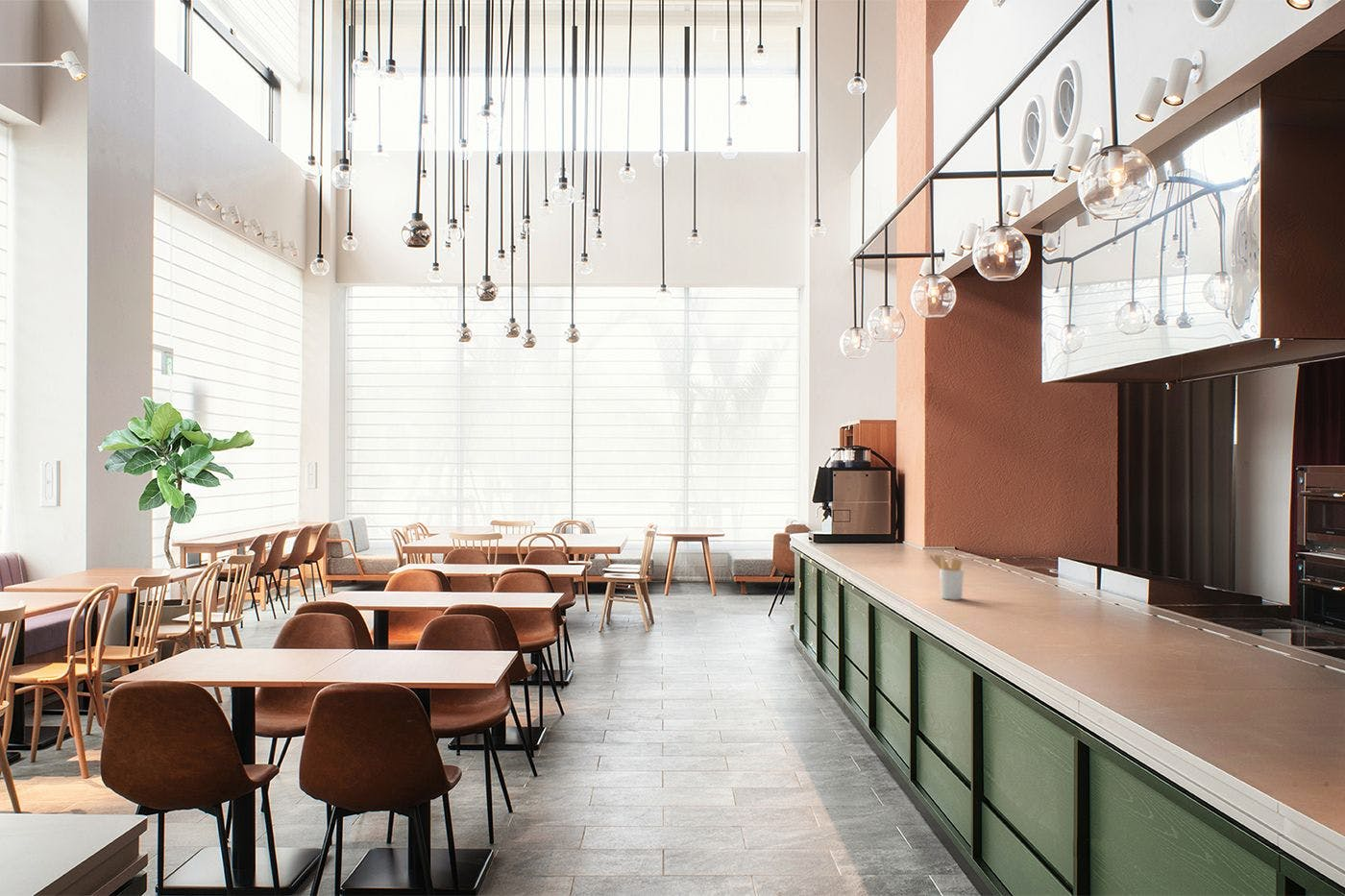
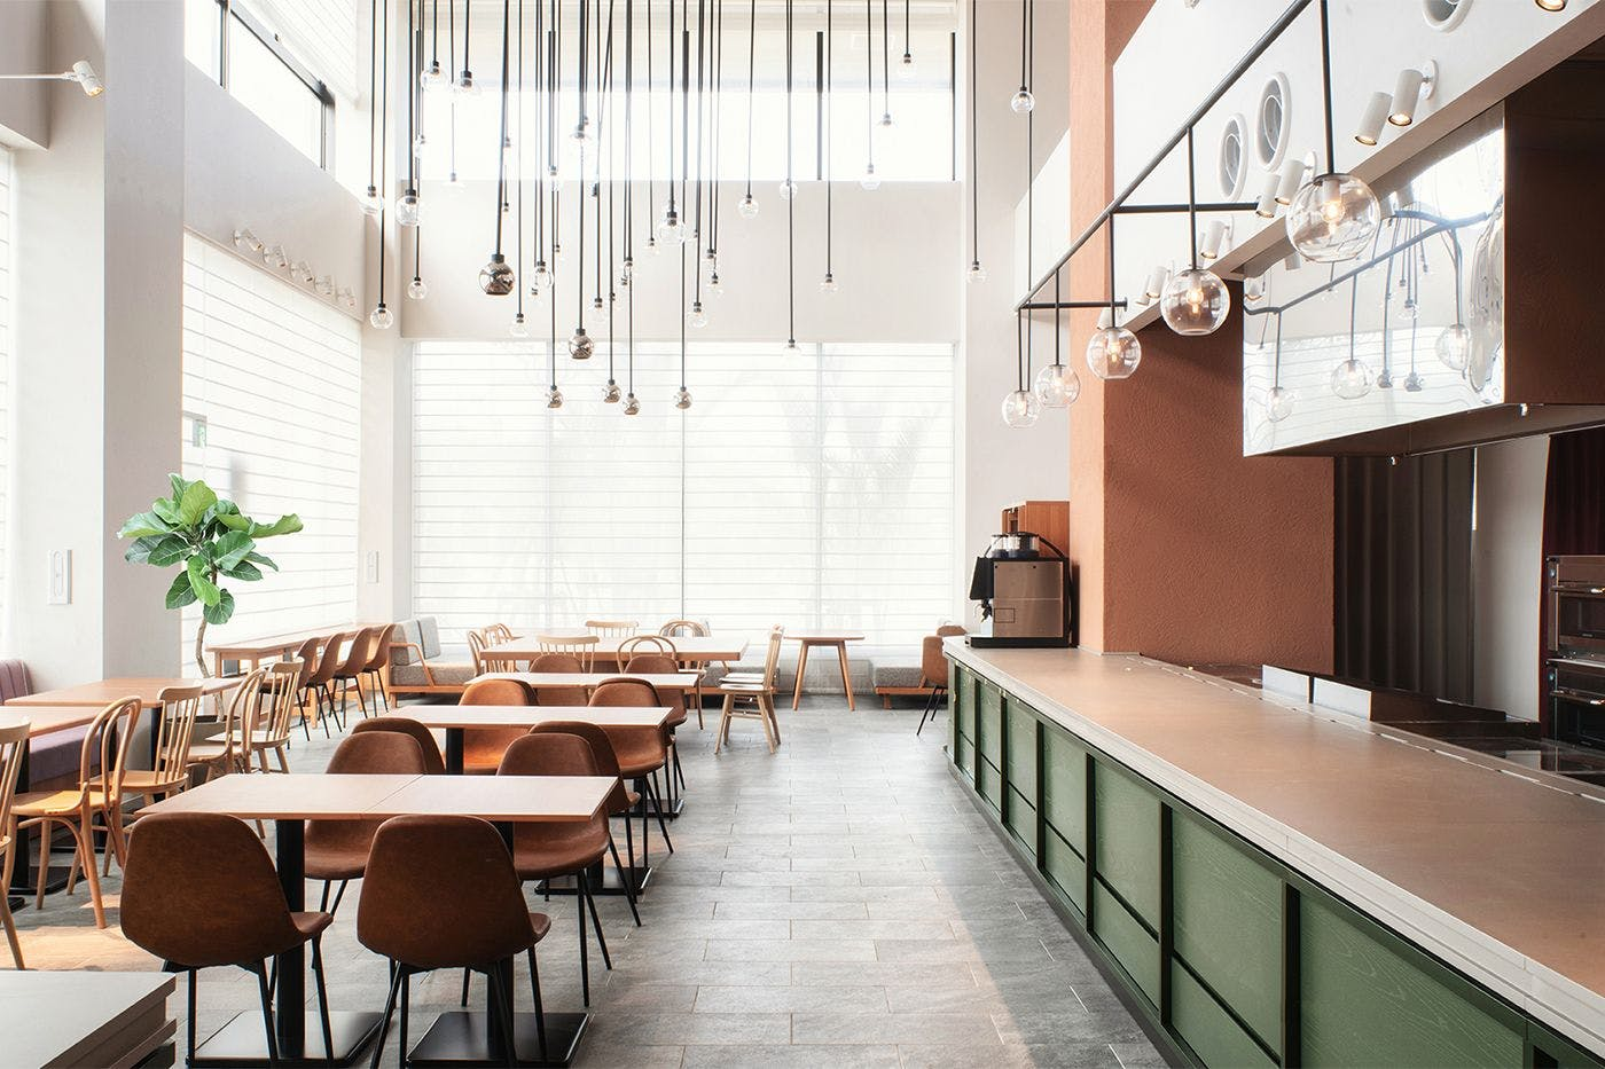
- utensil holder [928,554,965,601]
